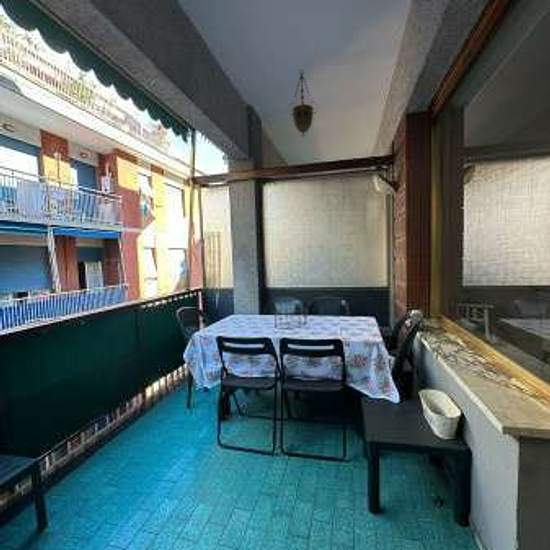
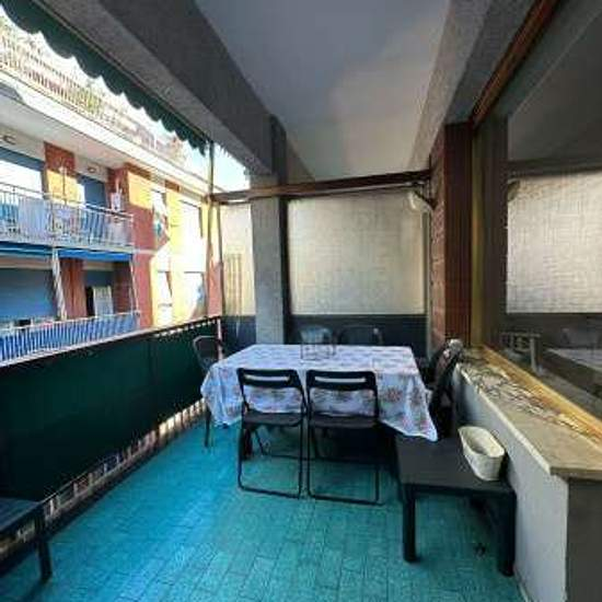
- hanging lantern [286,68,319,139]
